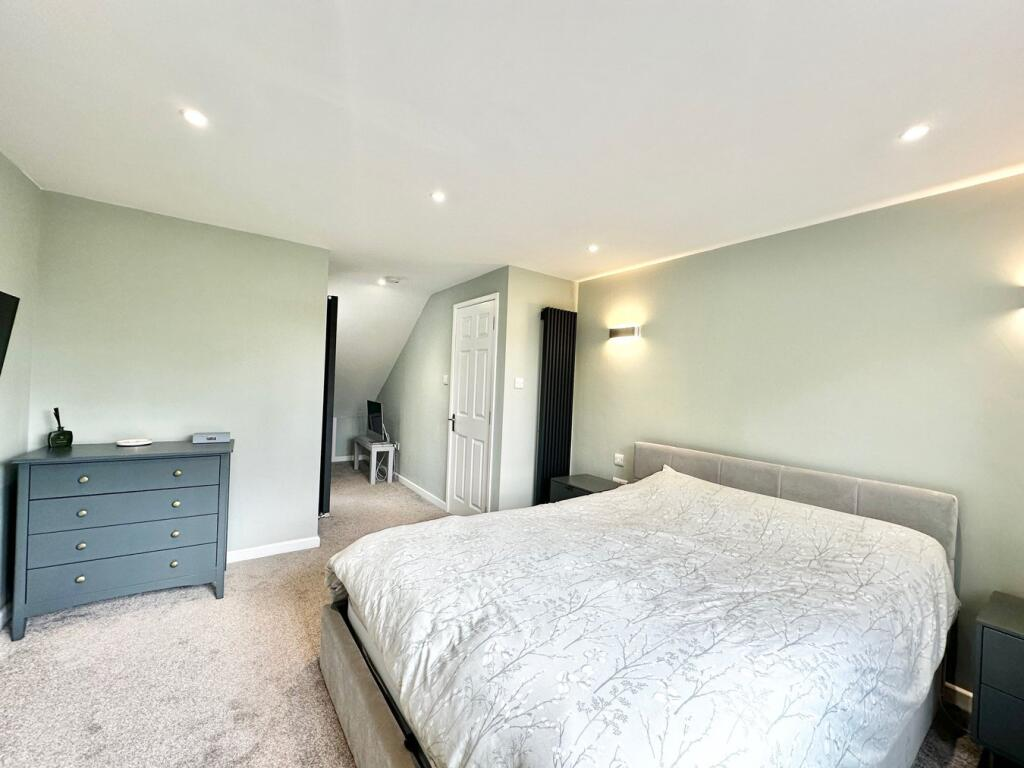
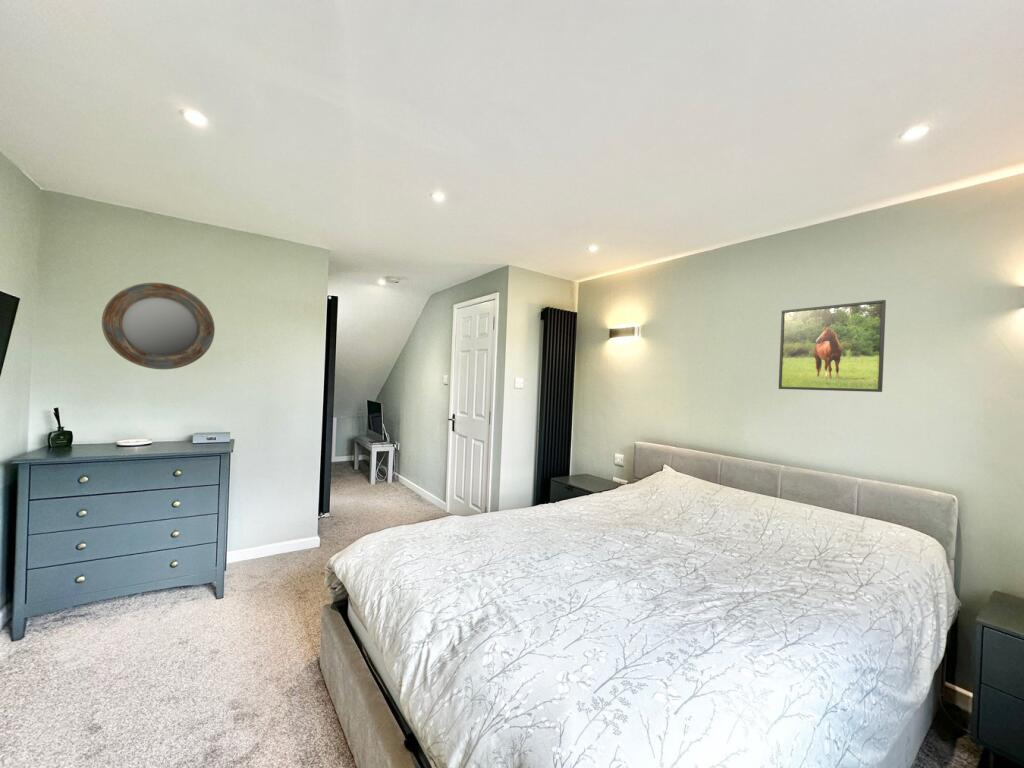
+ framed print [778,299,887,393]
+ home mirror [101,282,216,370]
